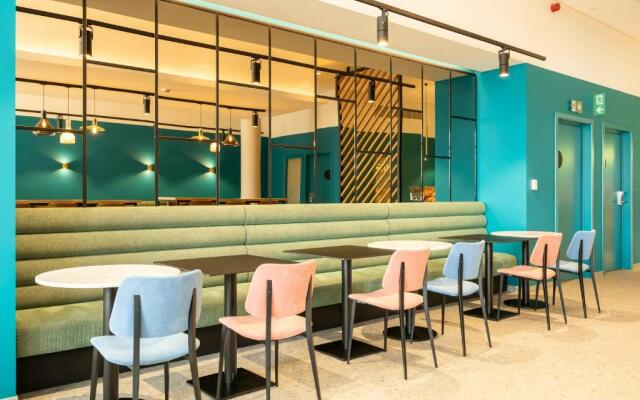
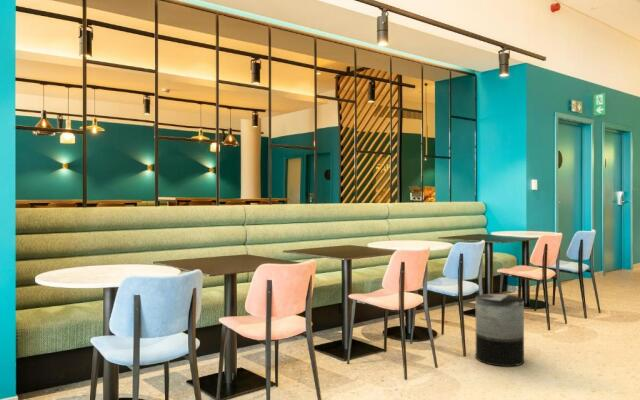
+ trash can [475,293,525,368]
